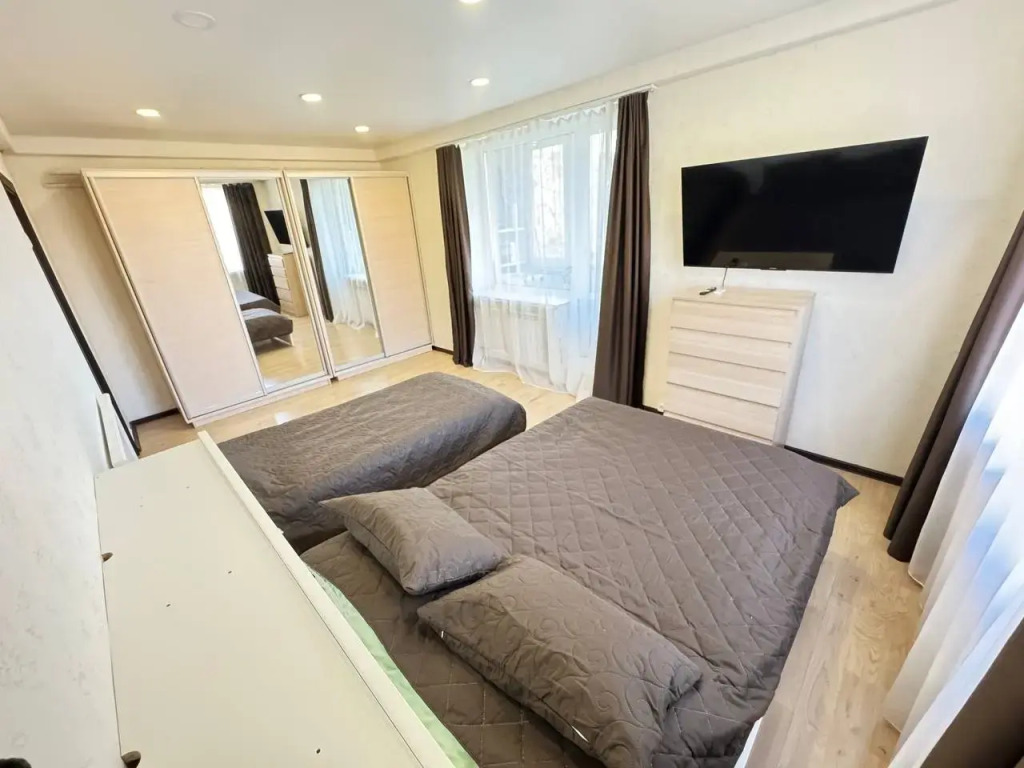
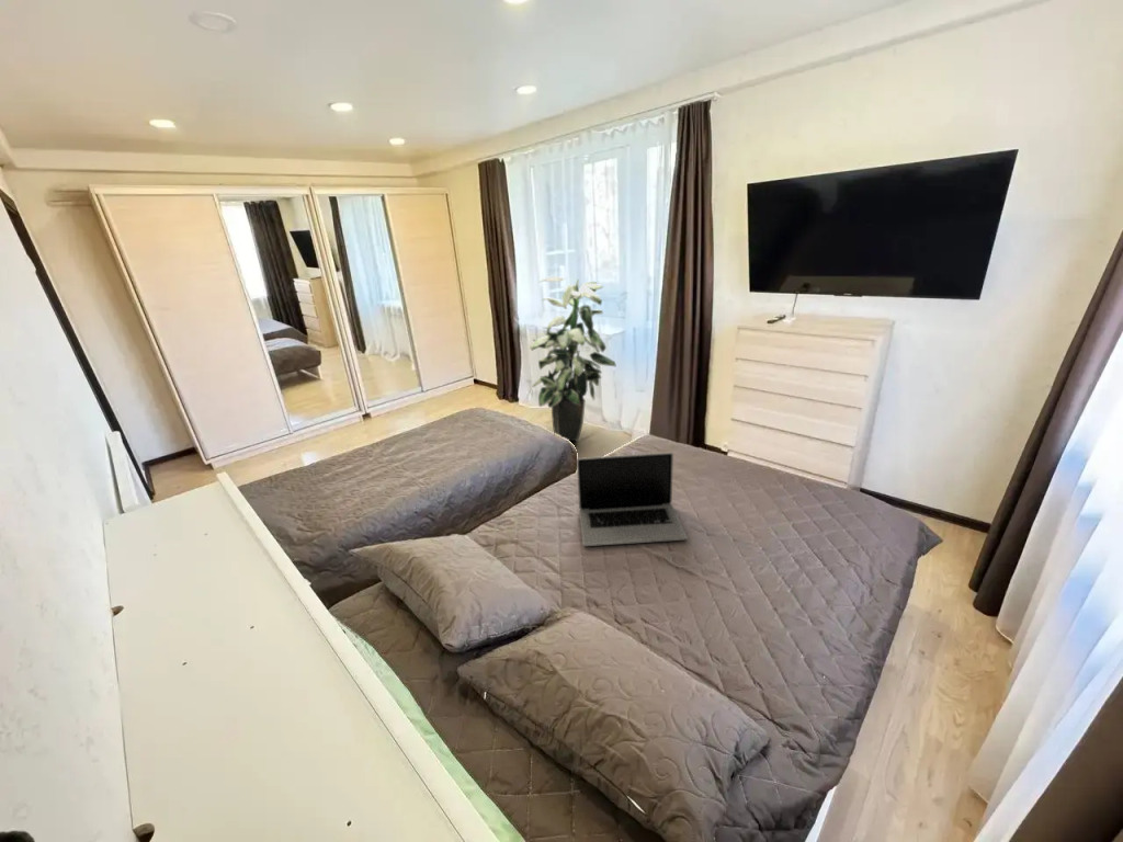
+ indoor plant [529,275,617,442]
+ laptop [576,452,688,547]
